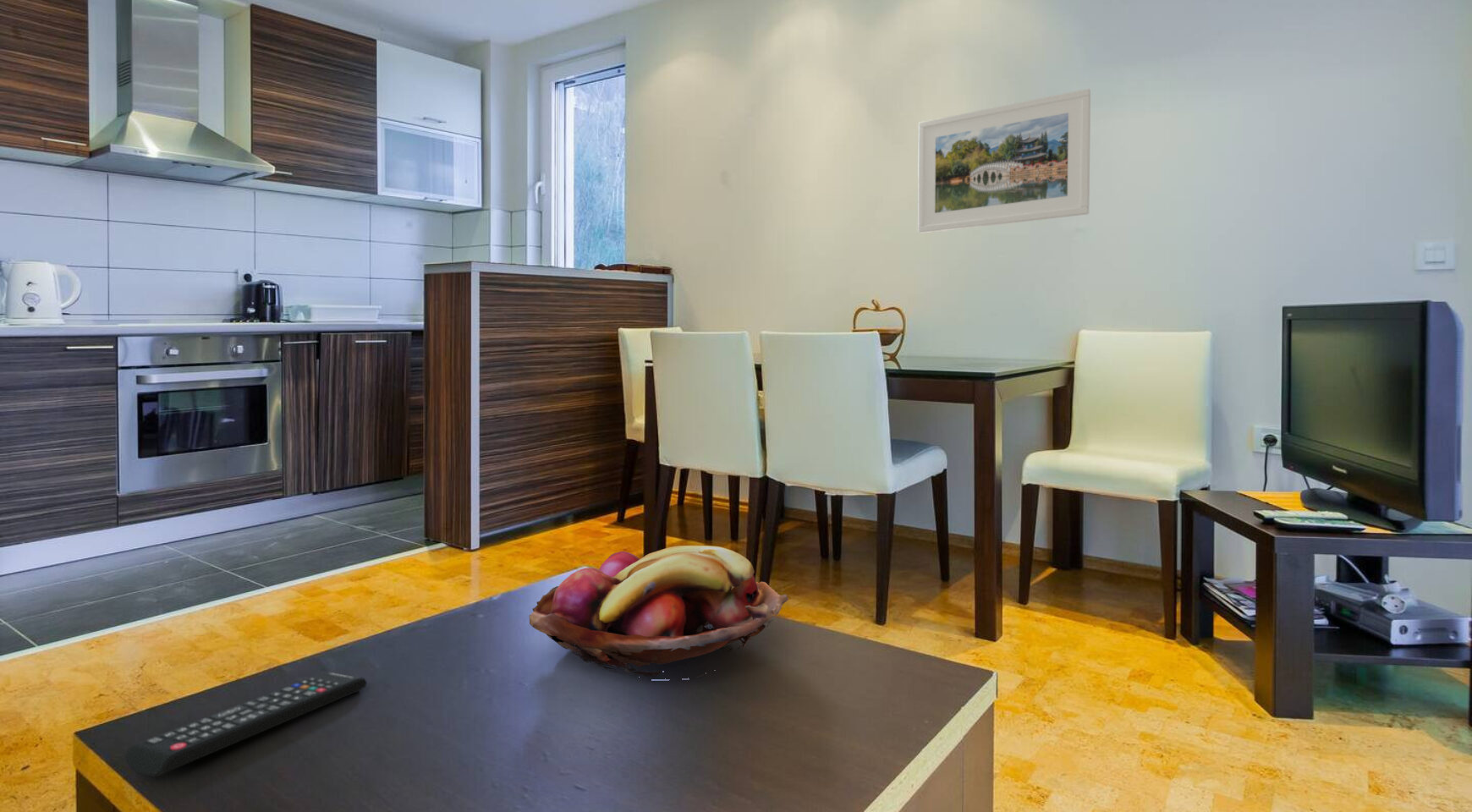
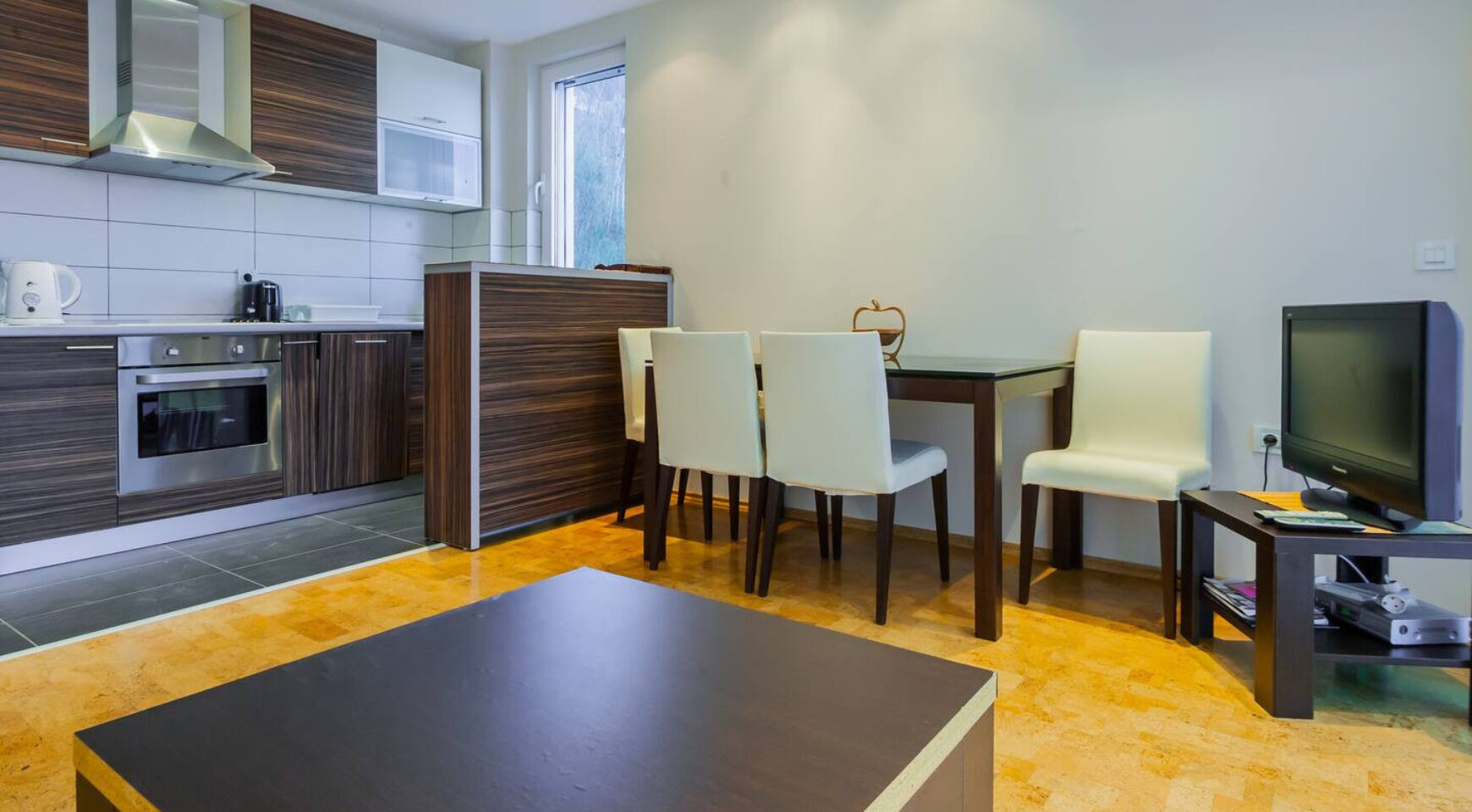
- fruit basket [529,545,789,681]
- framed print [917,88,1091,234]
- remote control [124,671,368,777]
